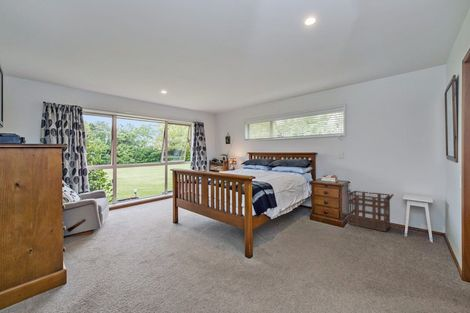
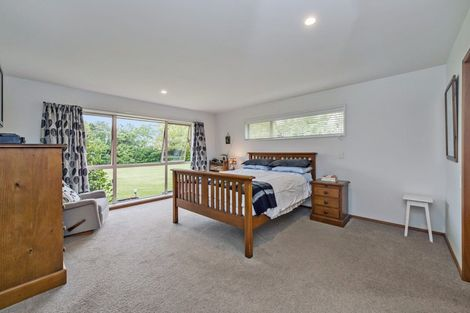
- laundry basket [345,189,394,233]
